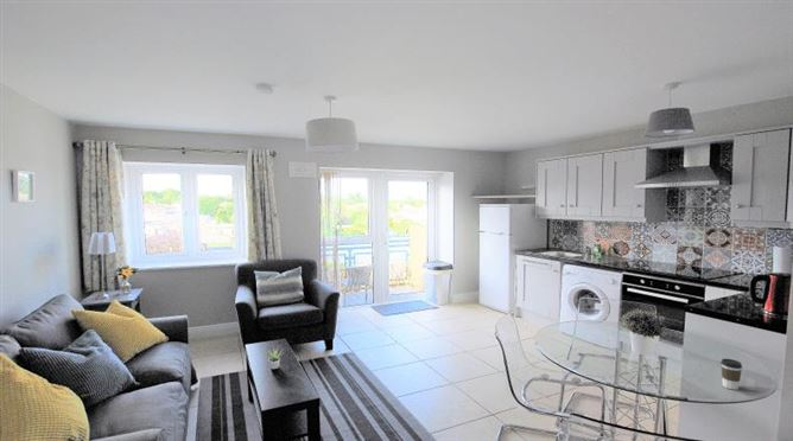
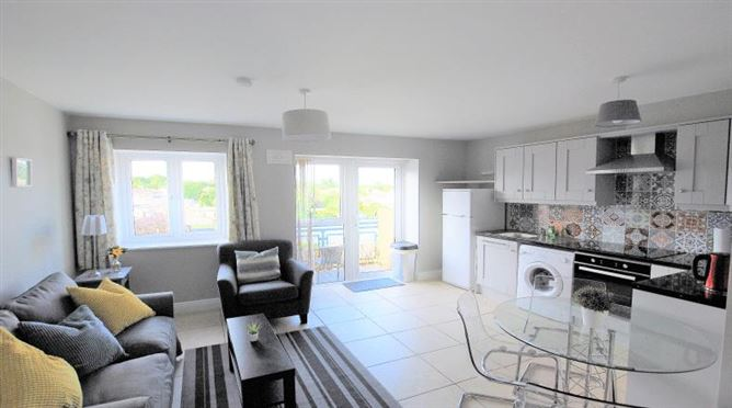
- coffee cup [719,358,743,391]
